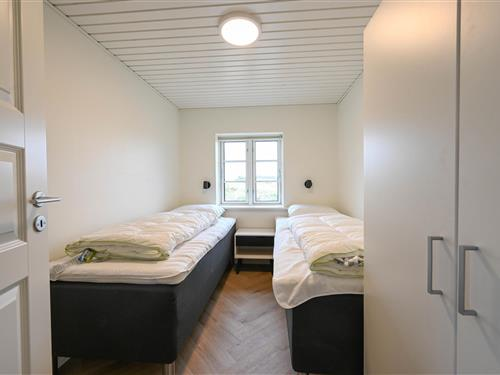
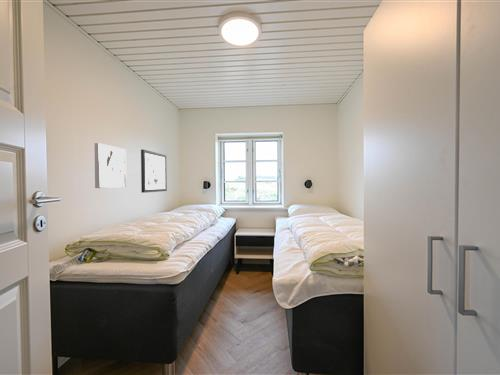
+ wall art [94,142,127,189]
+ wall art [140,148,168,194]
